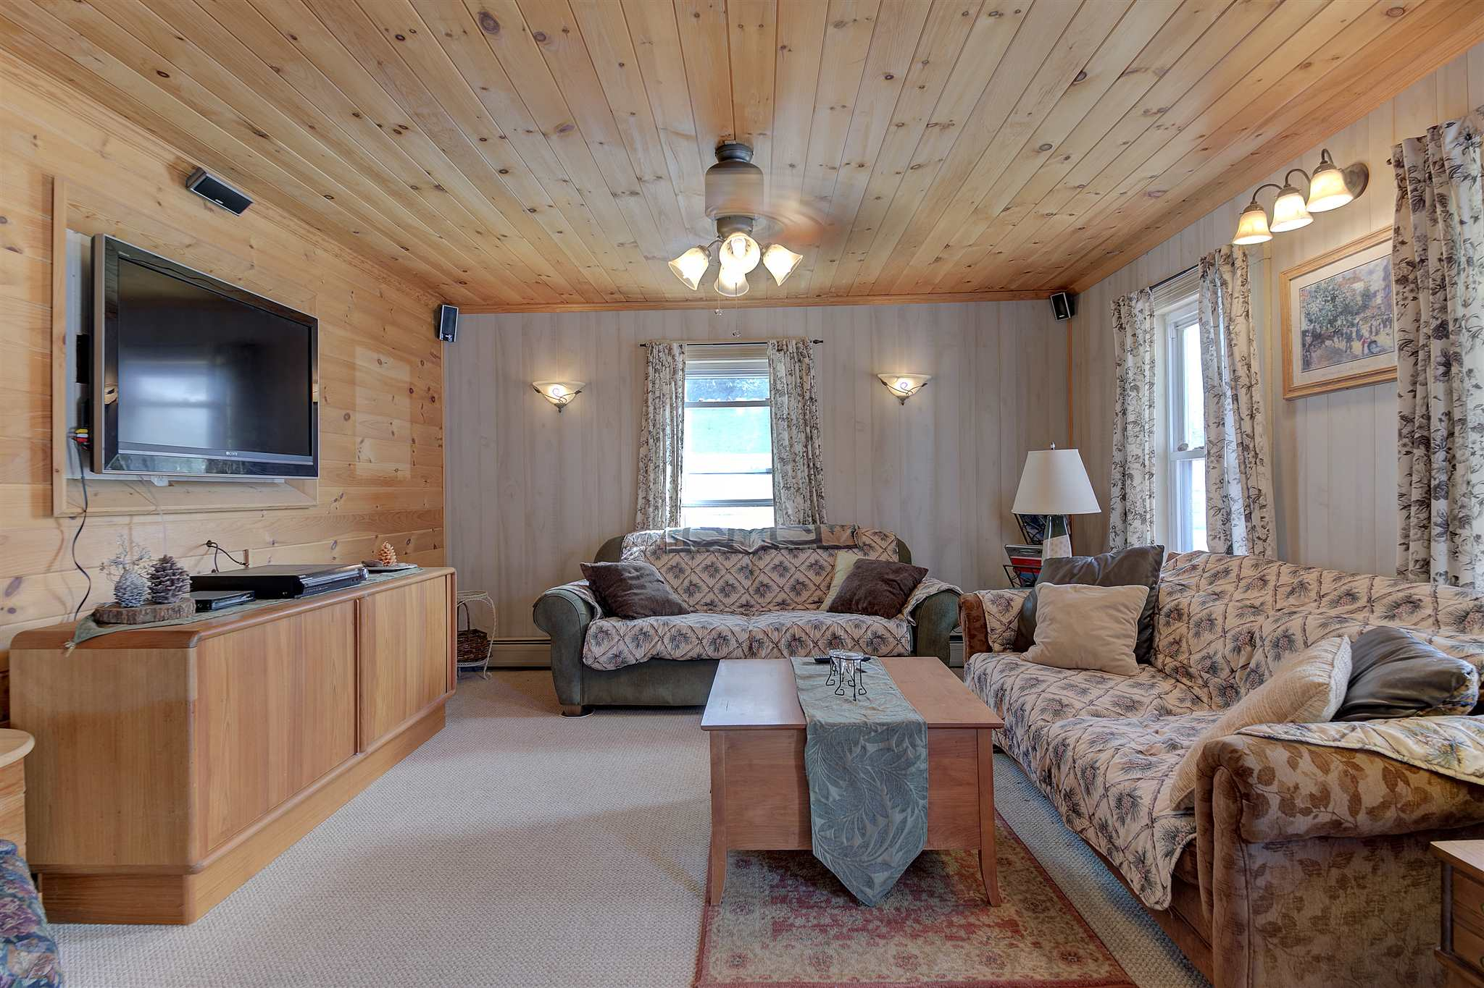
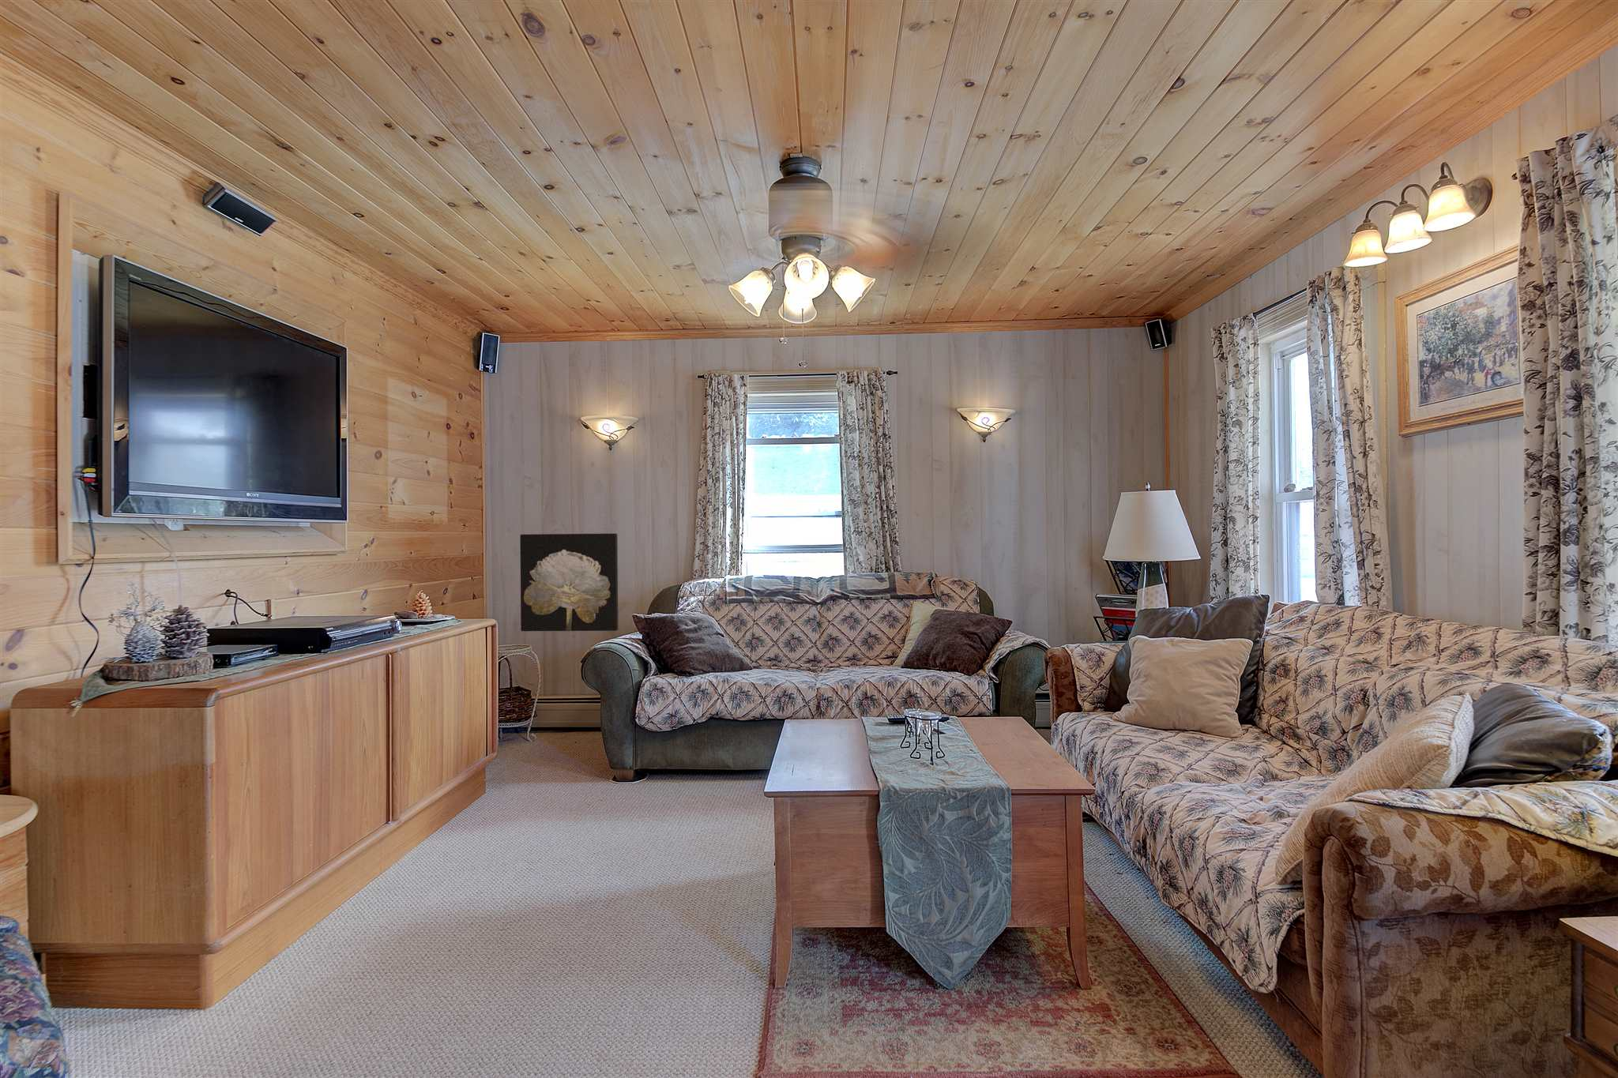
+ wall art [518,533,618,632]
